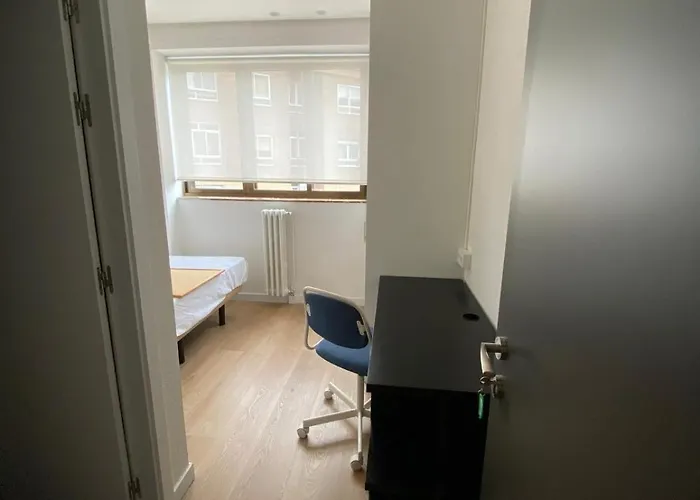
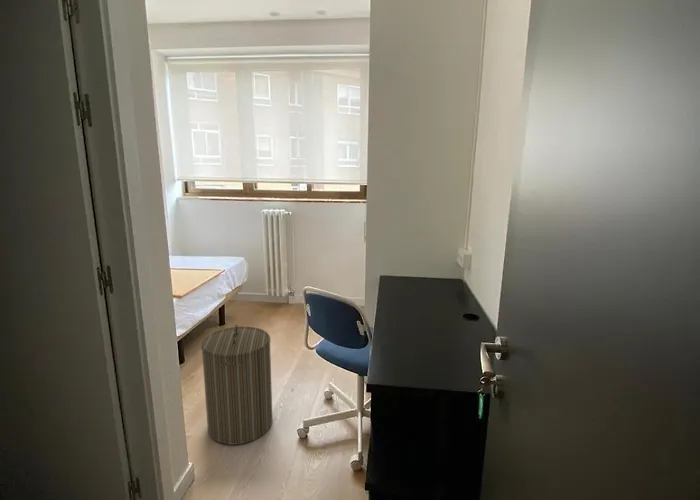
+ laundry hamper [200,324,273,446]
